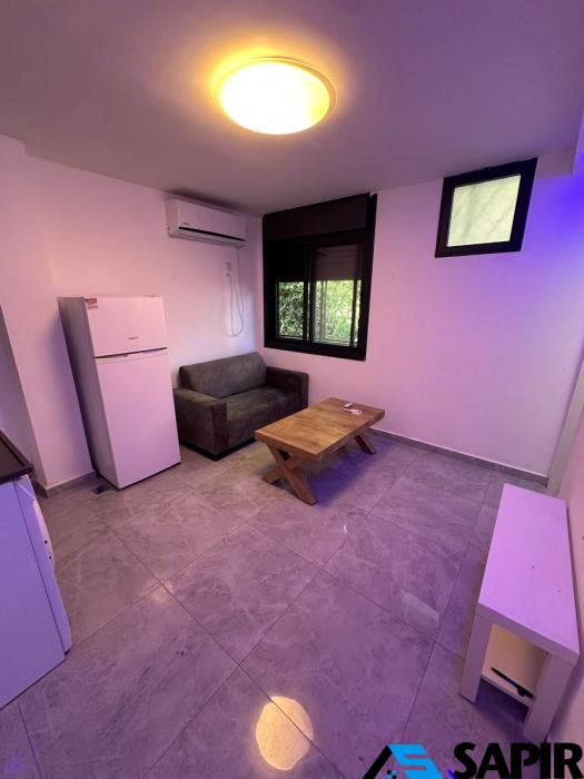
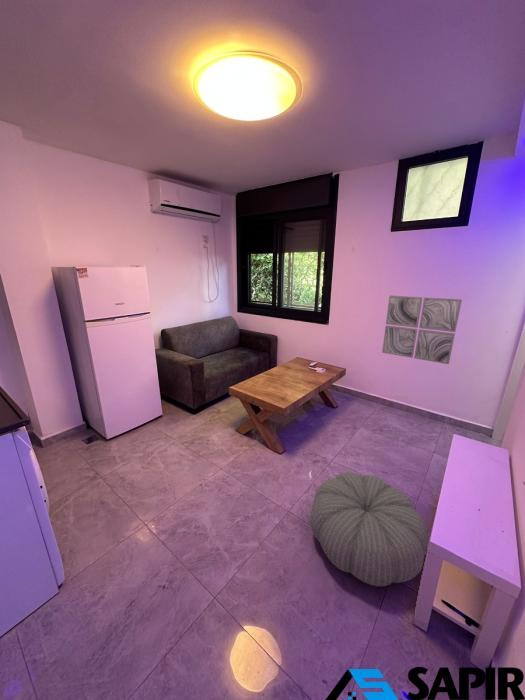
+ wall art [381,294,463,365]
+ pouf [310,471,429,587]
